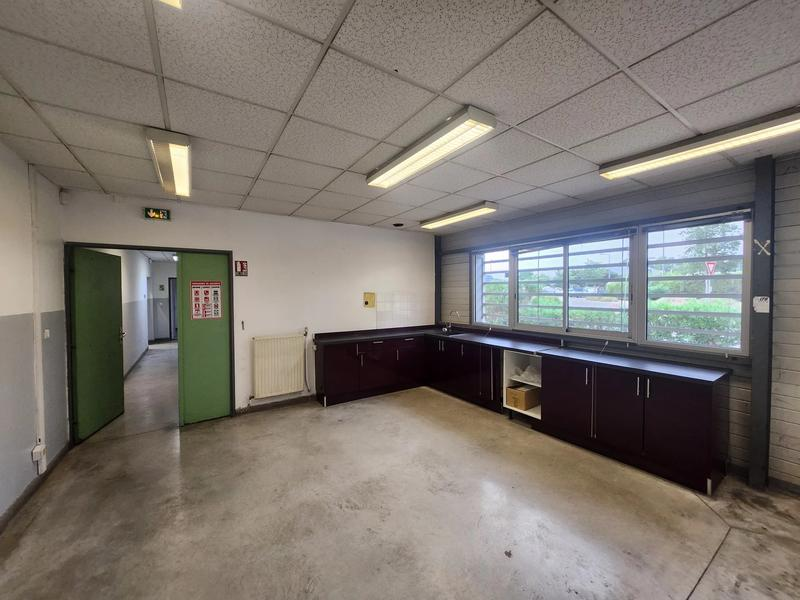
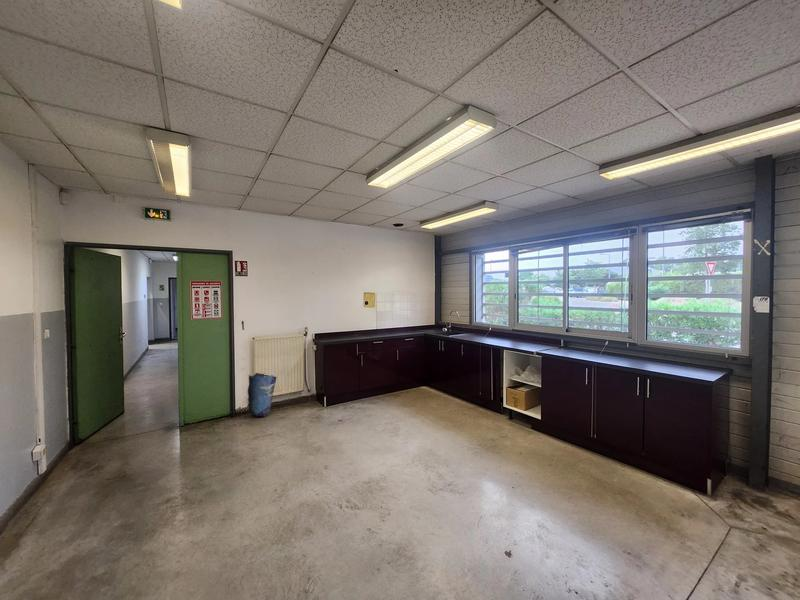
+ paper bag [247,372,278,417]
